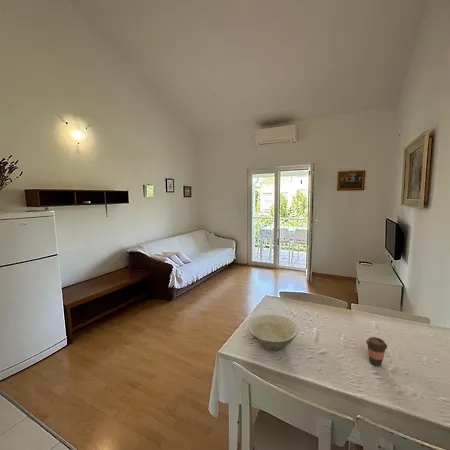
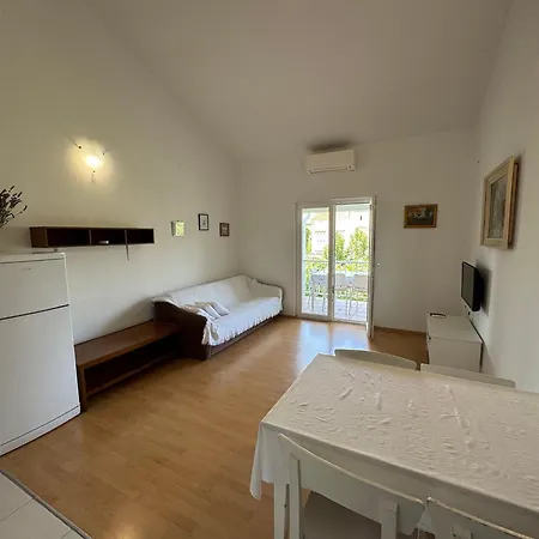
- bowl [247,314,299,351]
- coffee cup [365,336,388,367]
